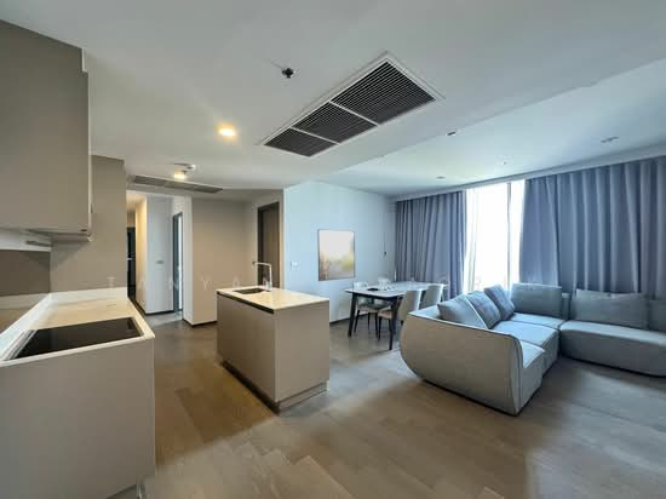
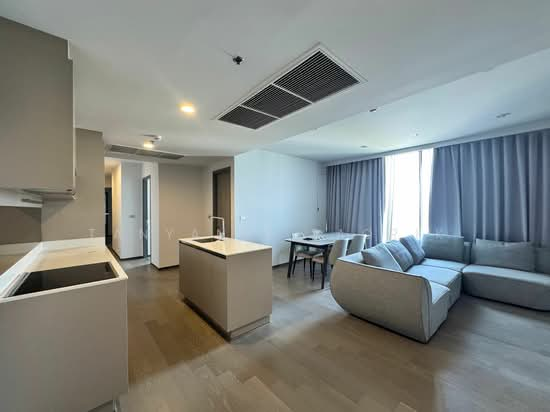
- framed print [317,228,356,282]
